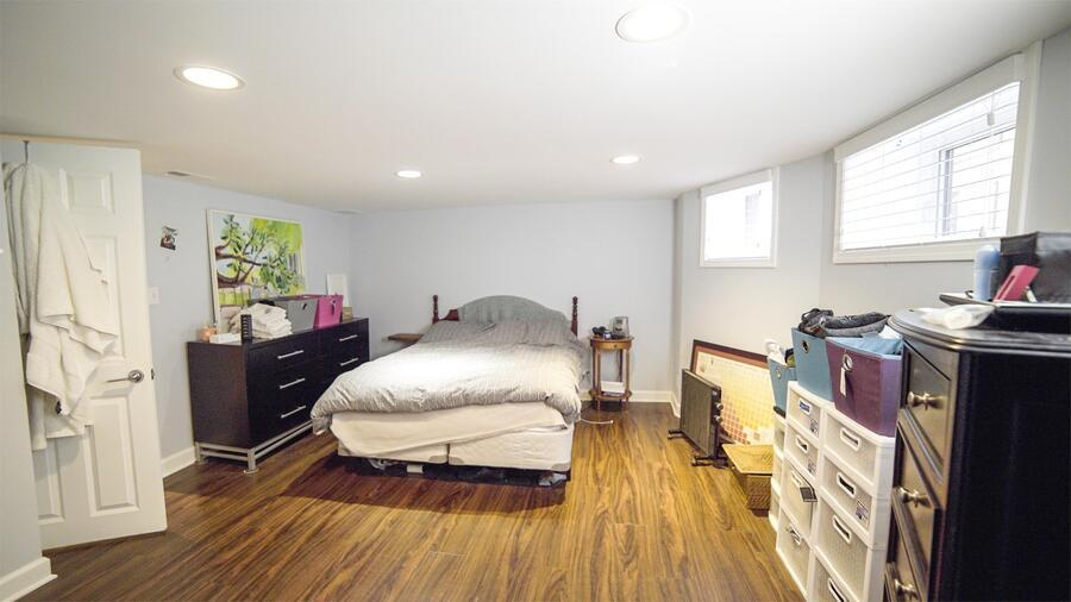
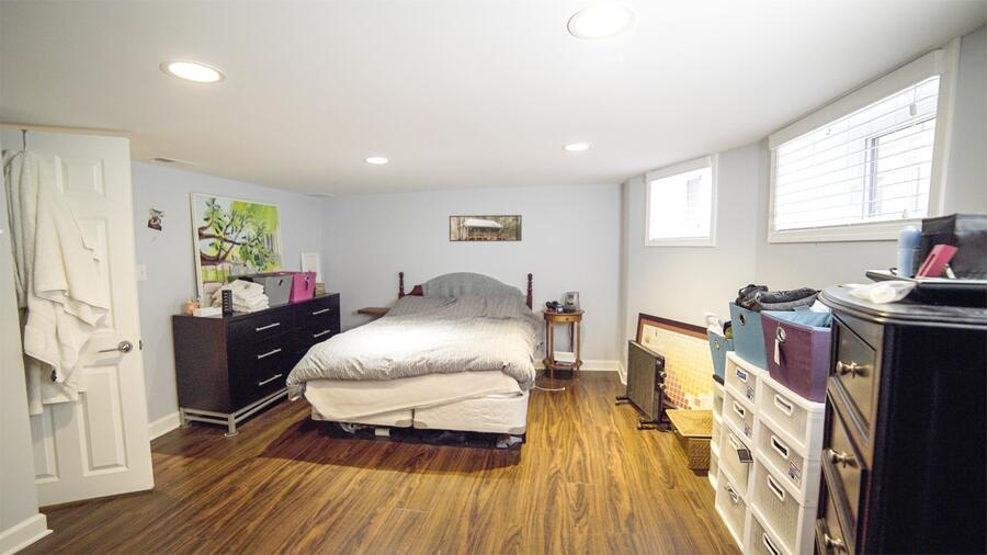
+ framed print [449,214,523,242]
